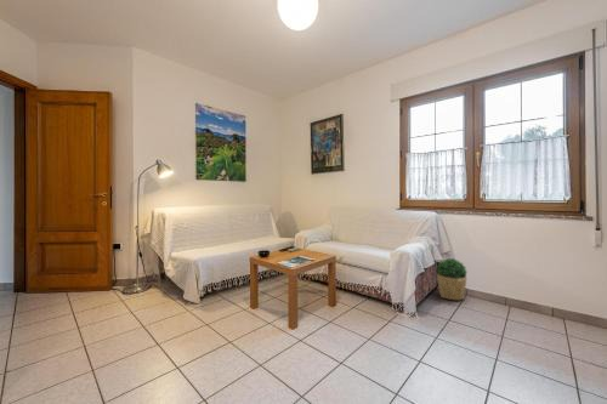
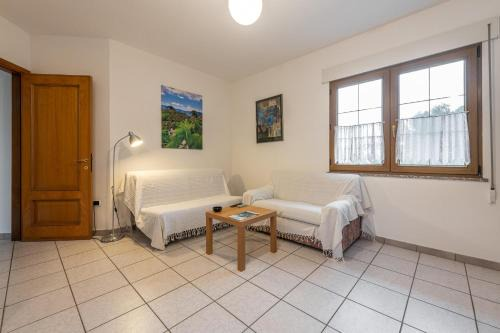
- potted plant [436,257,469,301]
